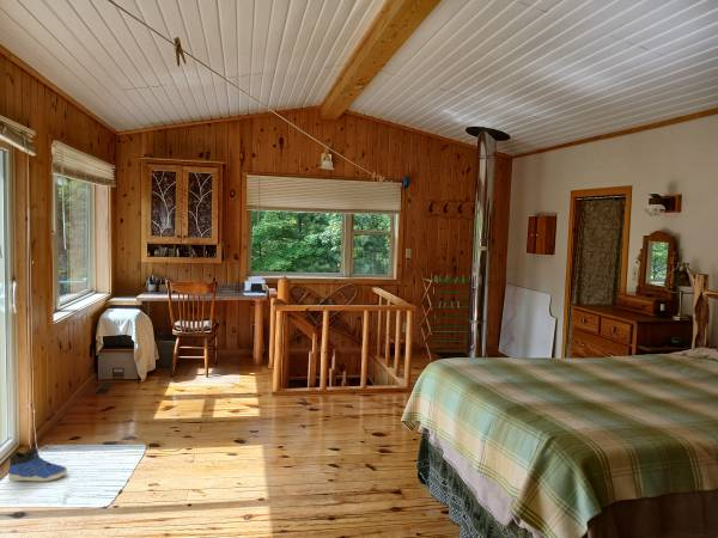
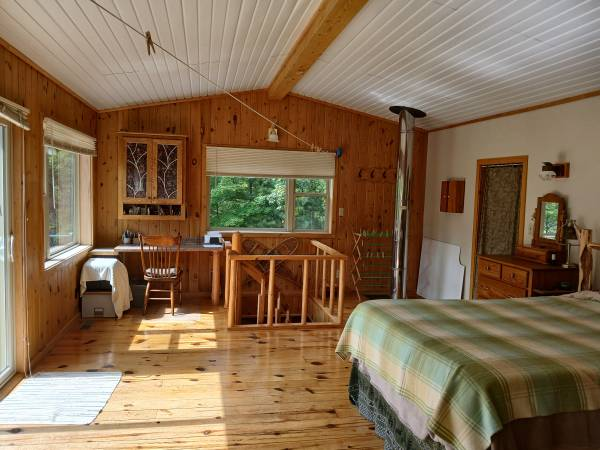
- sneaker [7,446,68,483]
